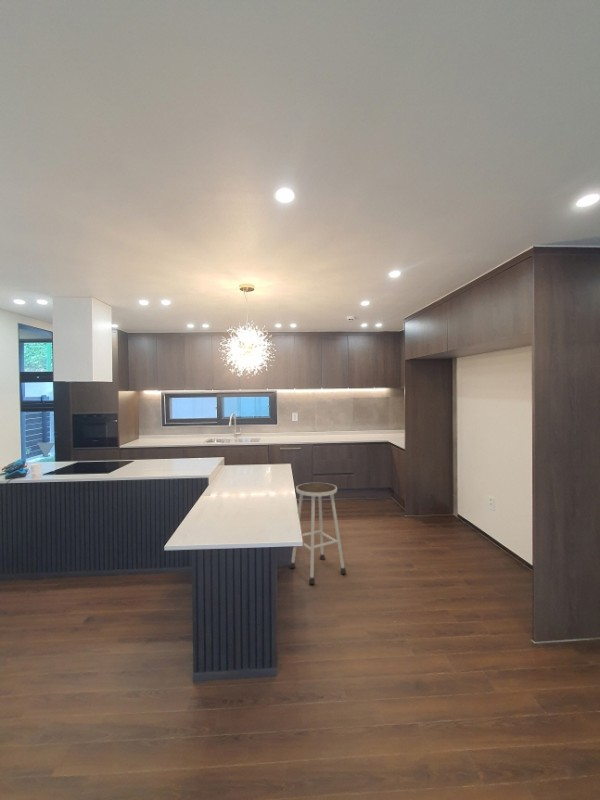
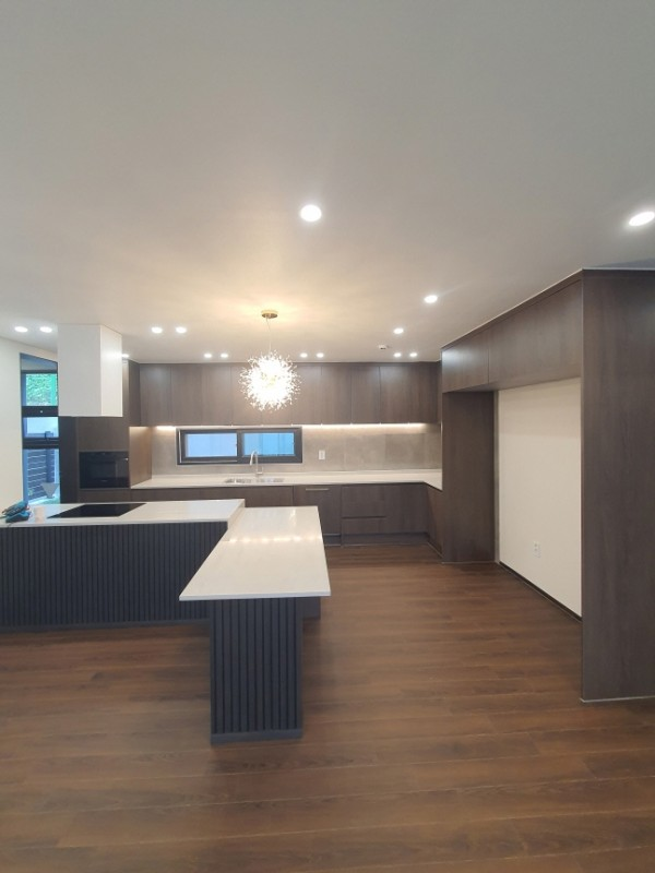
- stool [289,482,347,585]
